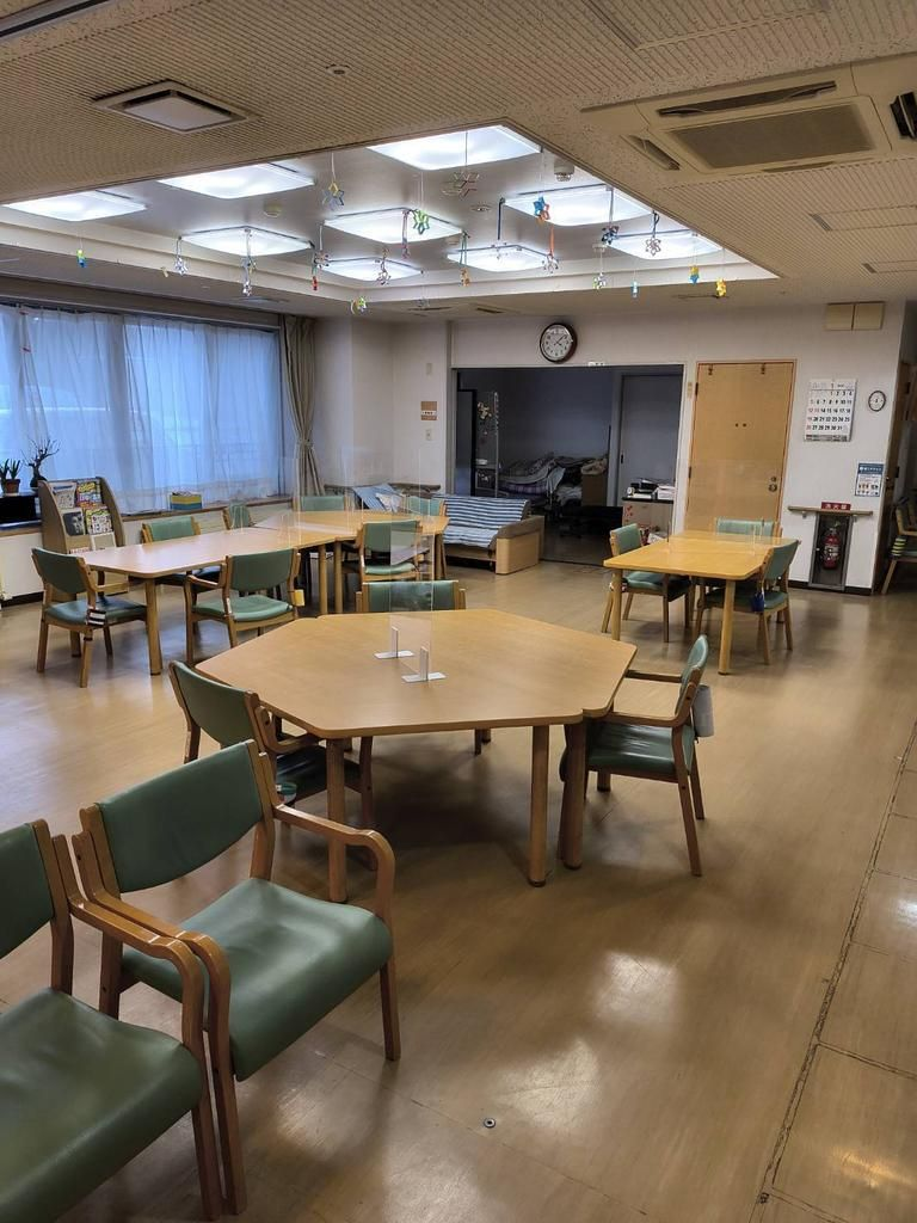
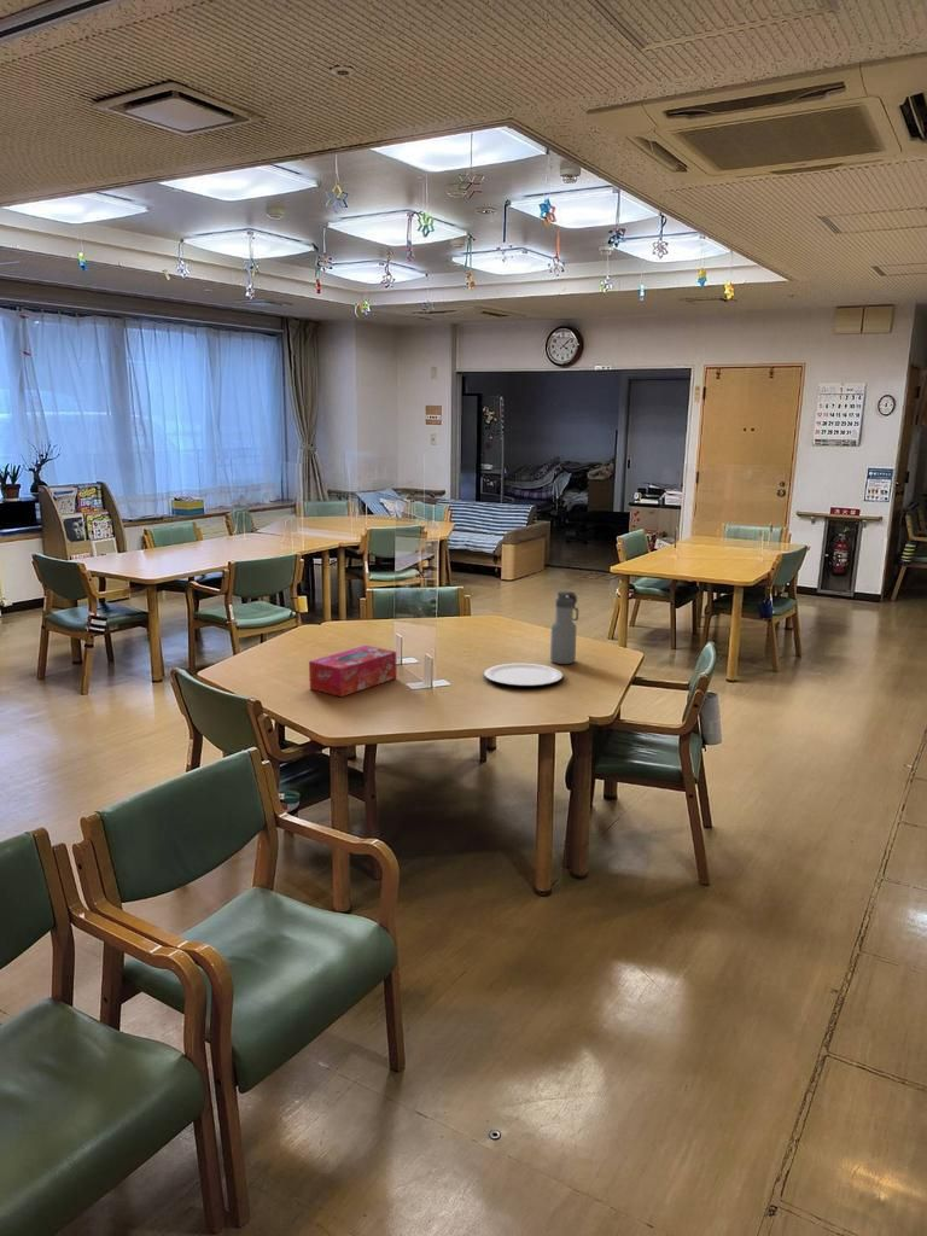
+ plate [483,663,564,687]
+ water bottle [549,589,579,665]
+ tissue box [308,645,398,698]
